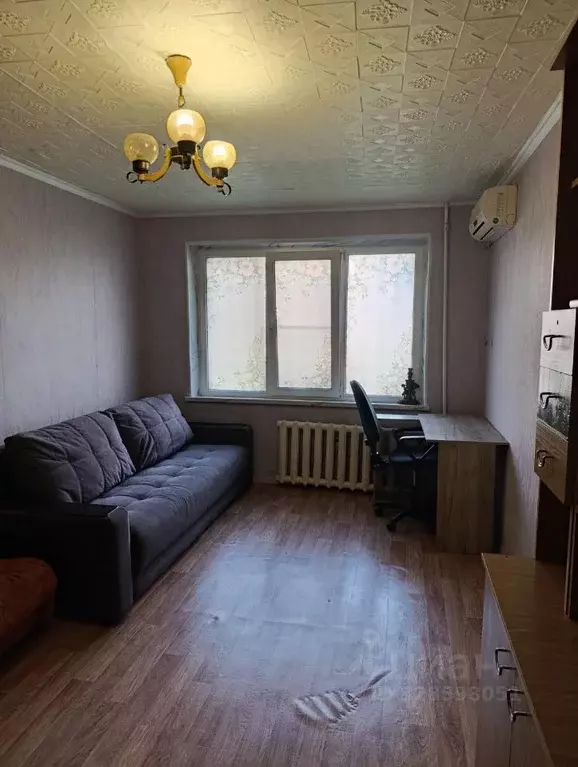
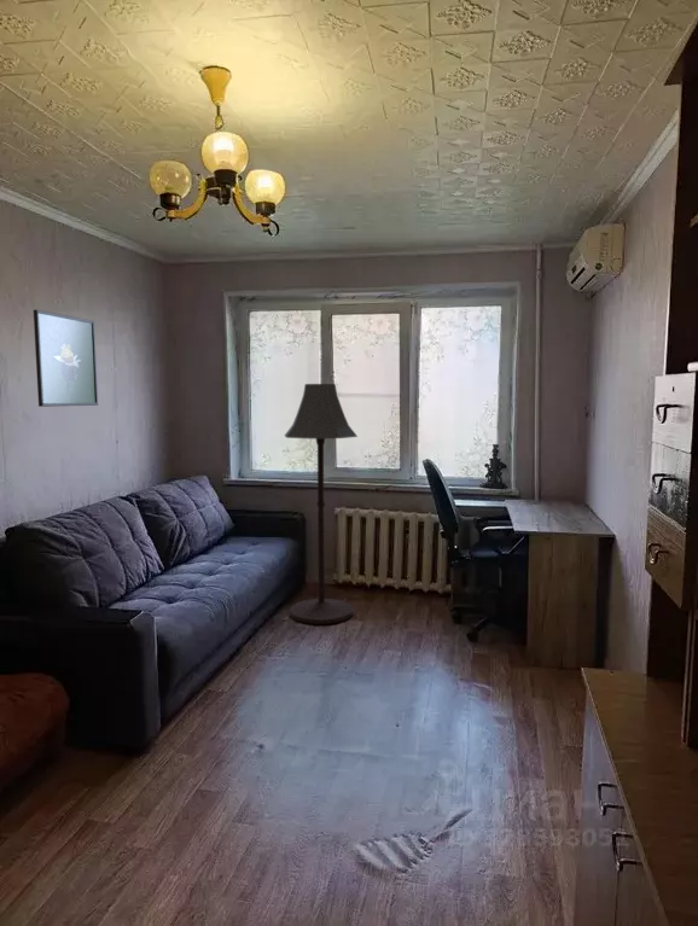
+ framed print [33,309,99,408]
+ floor lamp [284,383,359,625]
